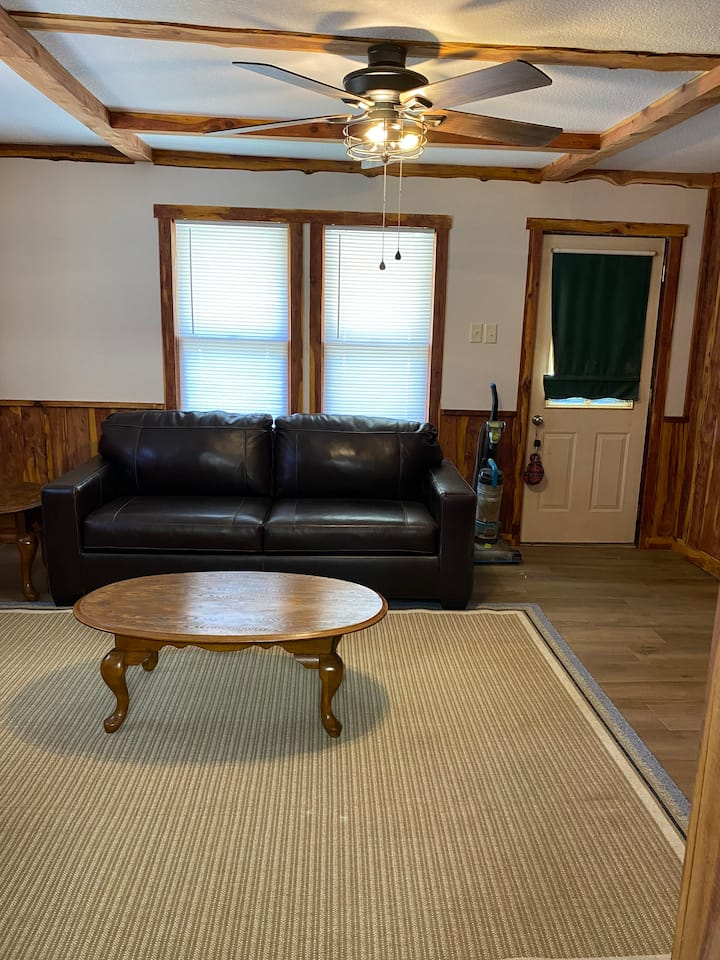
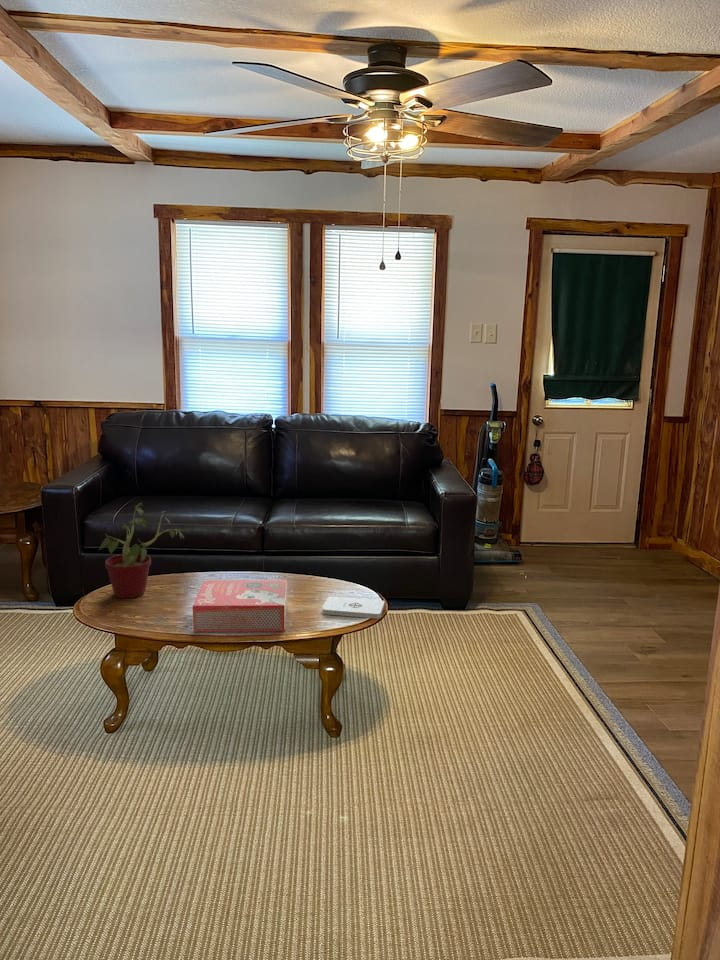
+ notepad [321,596,386,619]
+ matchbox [191,579,288,633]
+ potted plant [98,502,185,599]
